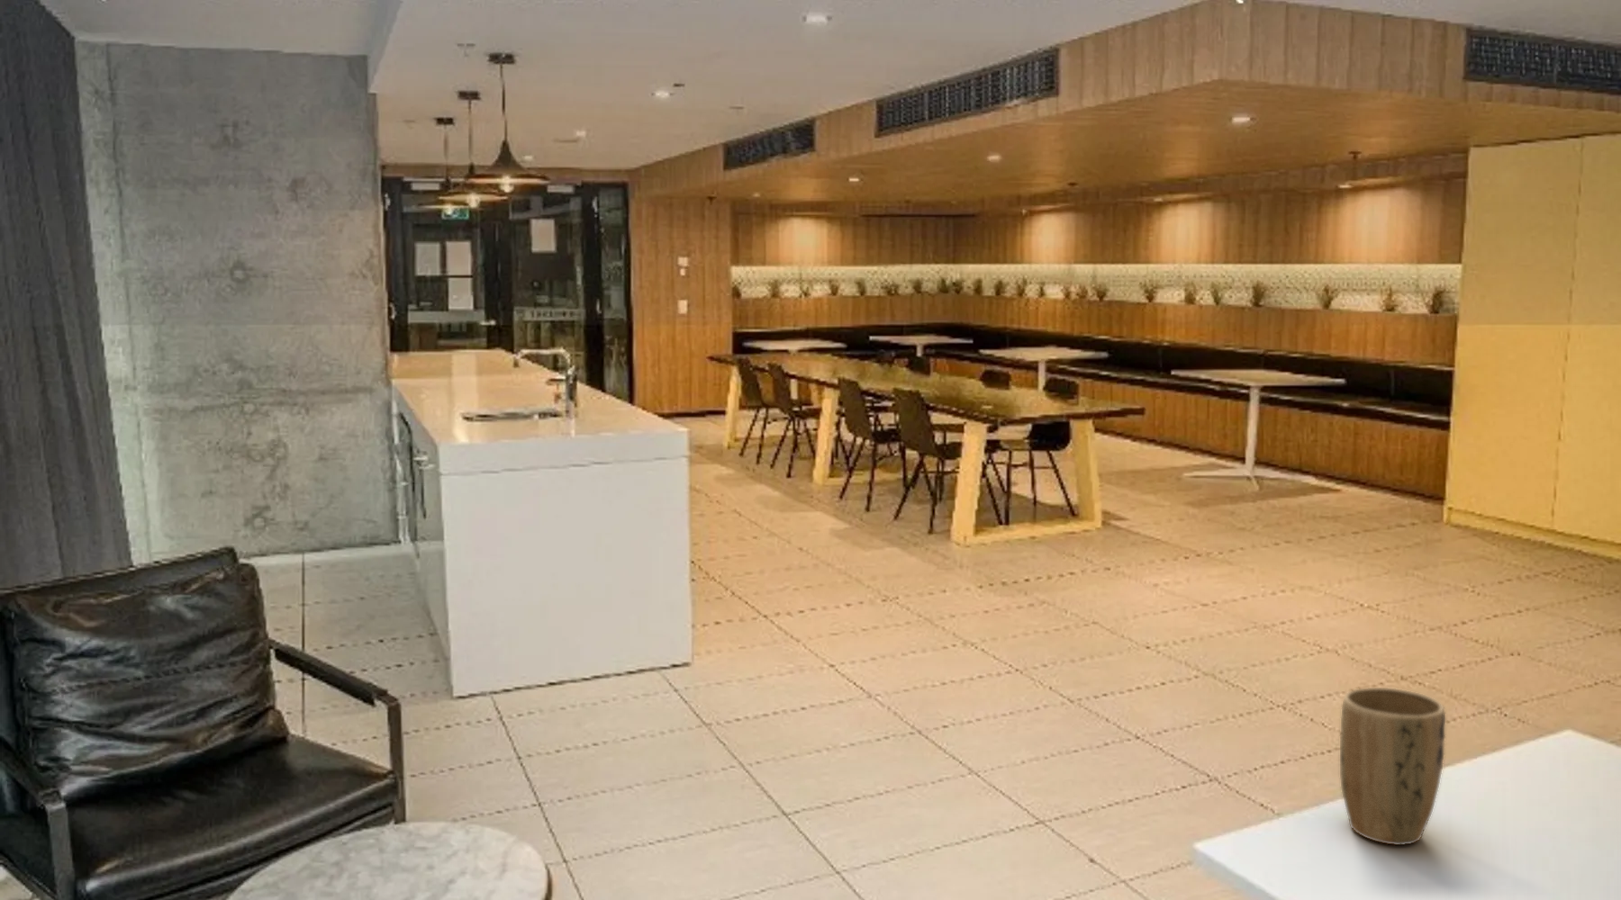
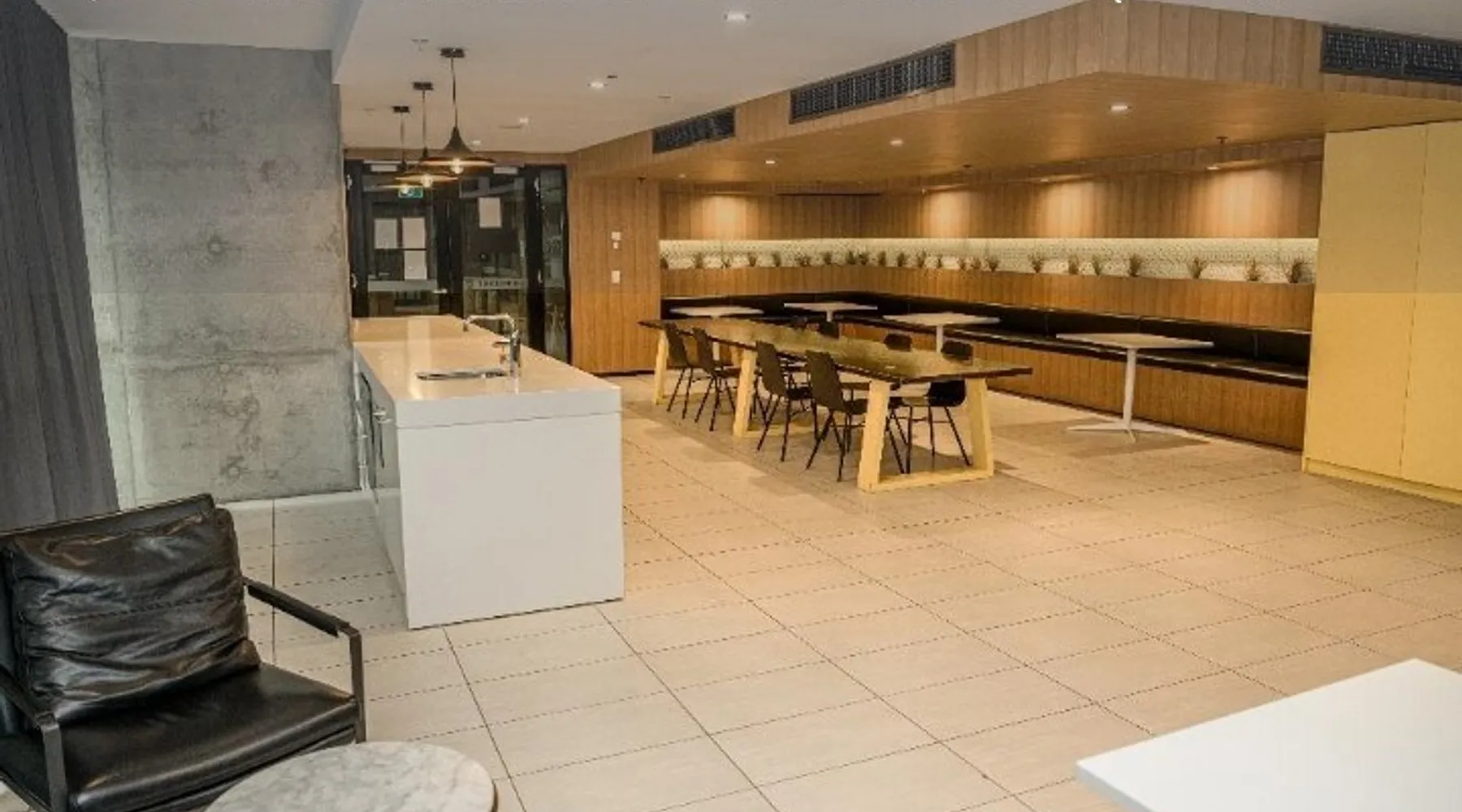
- plant pot [1339,687,1446,846]
